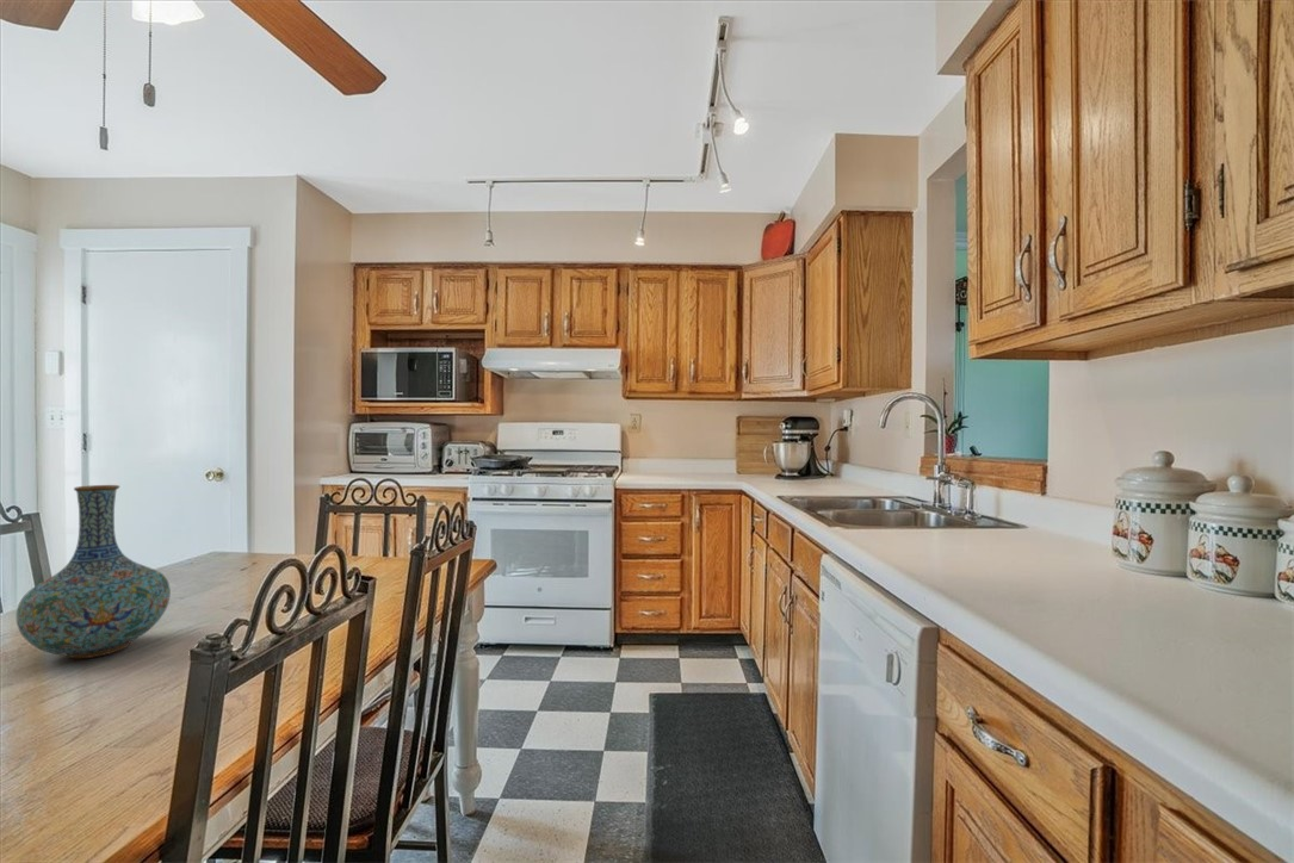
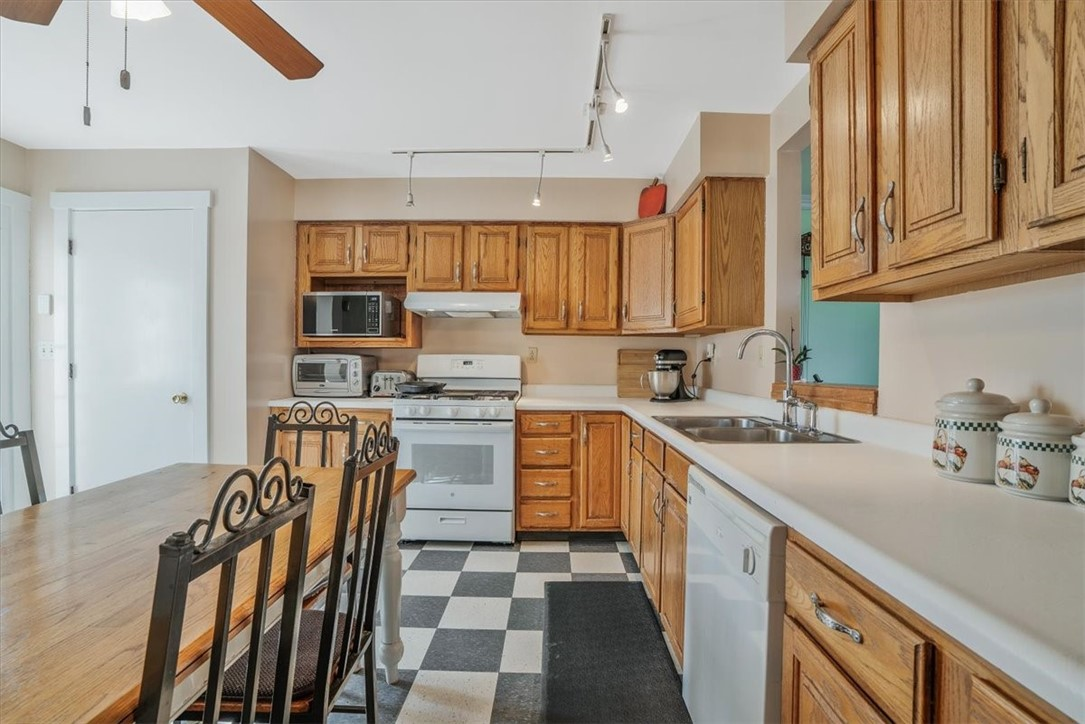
- vase [16,484,172,659]
